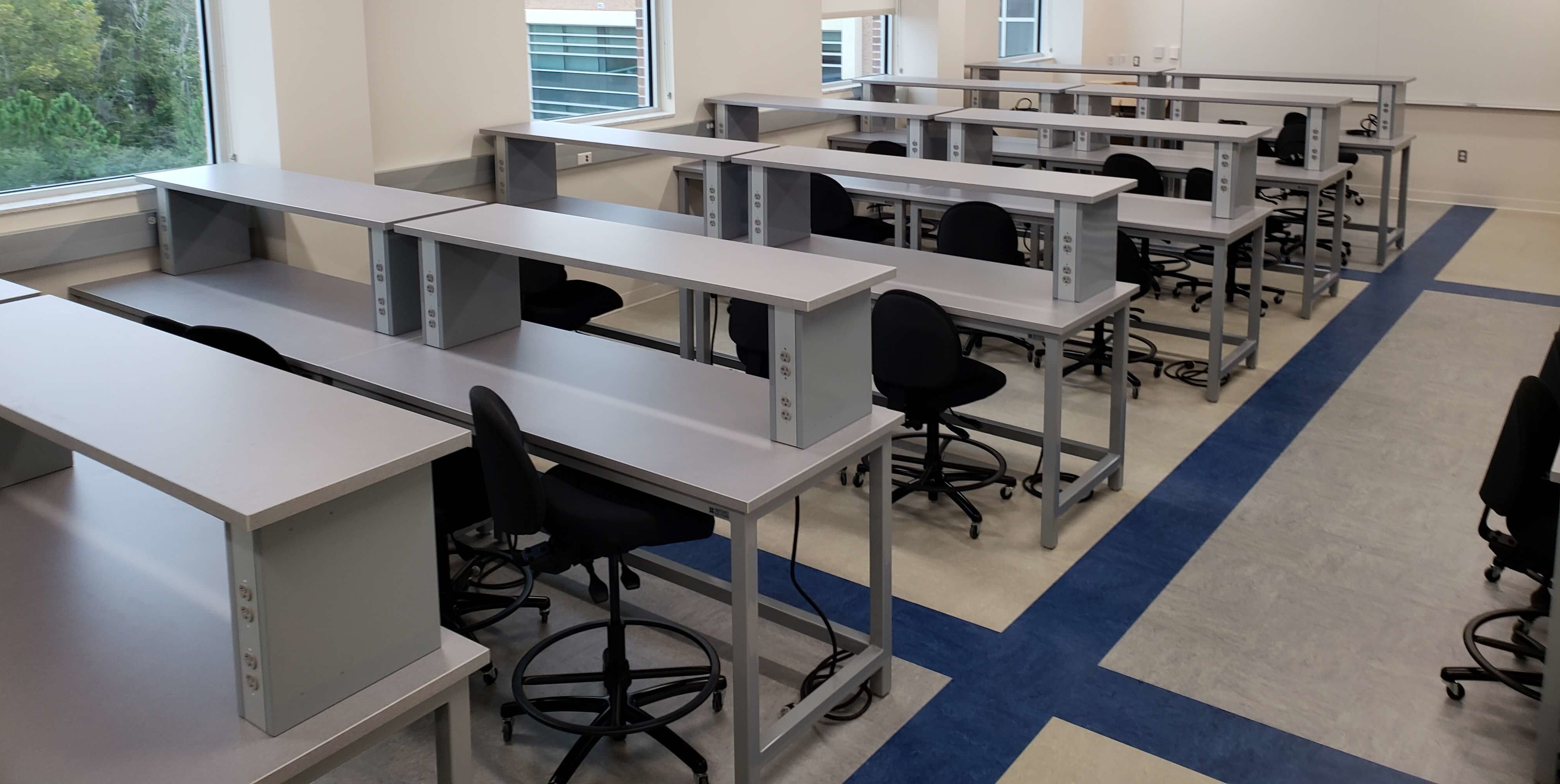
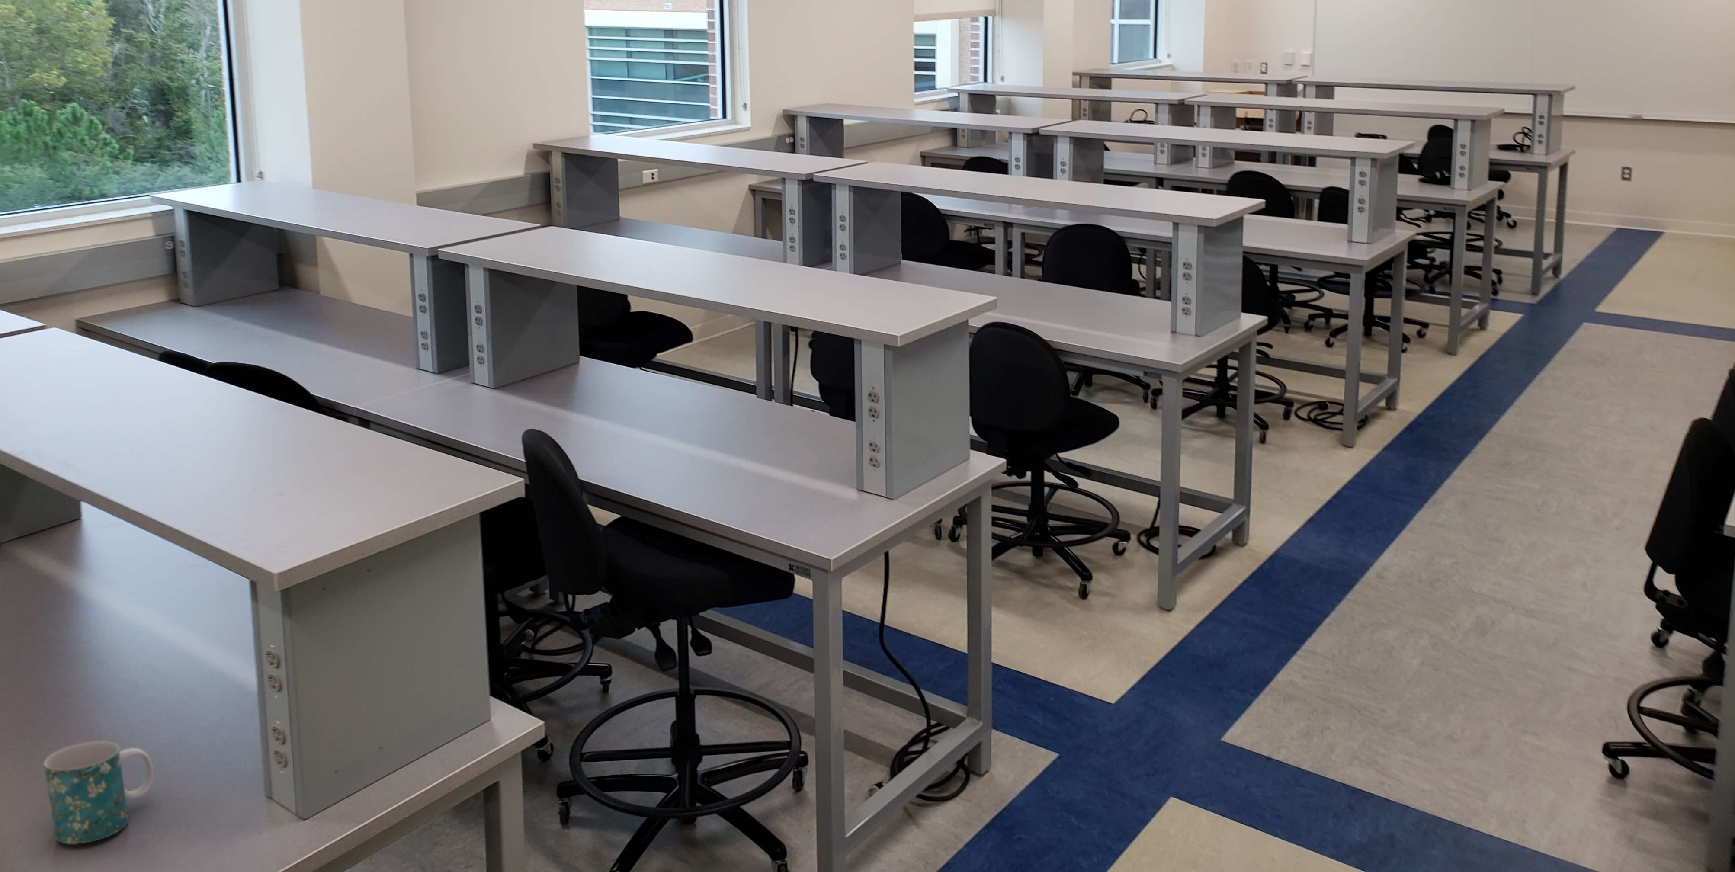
+ mug [43,741,153,844]
